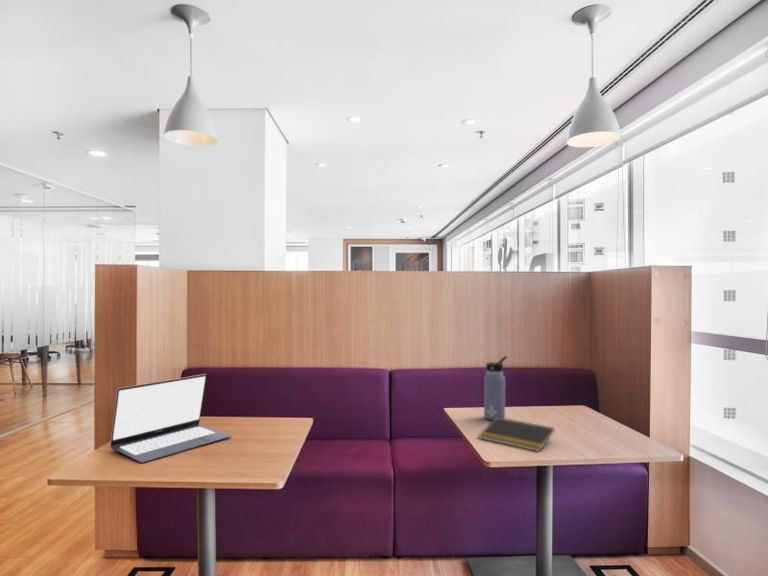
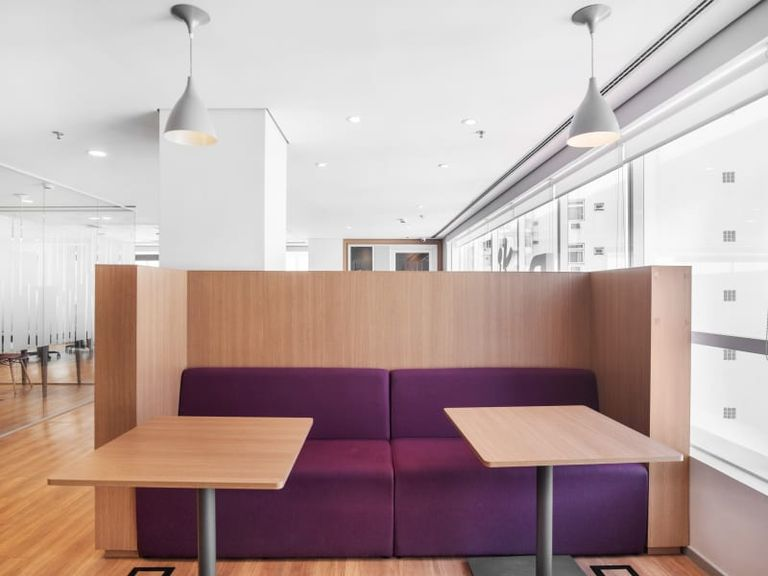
- laptop [109,373,232,464]
- notepad [478,417,555,453]
- water bottle [483,355,508,421]
